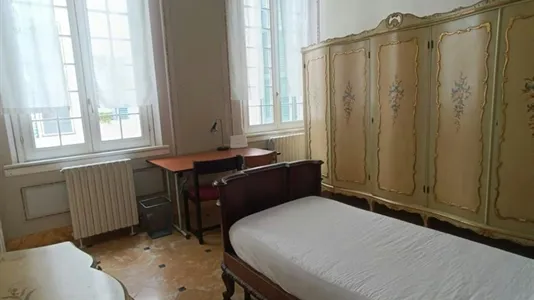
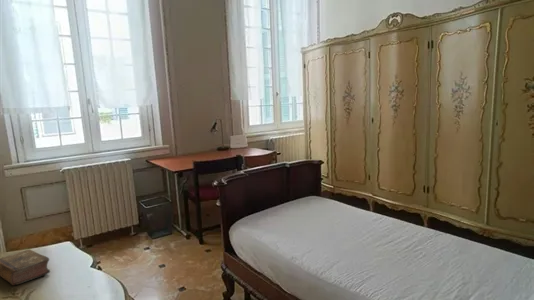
+ book [0,249,51,286]
